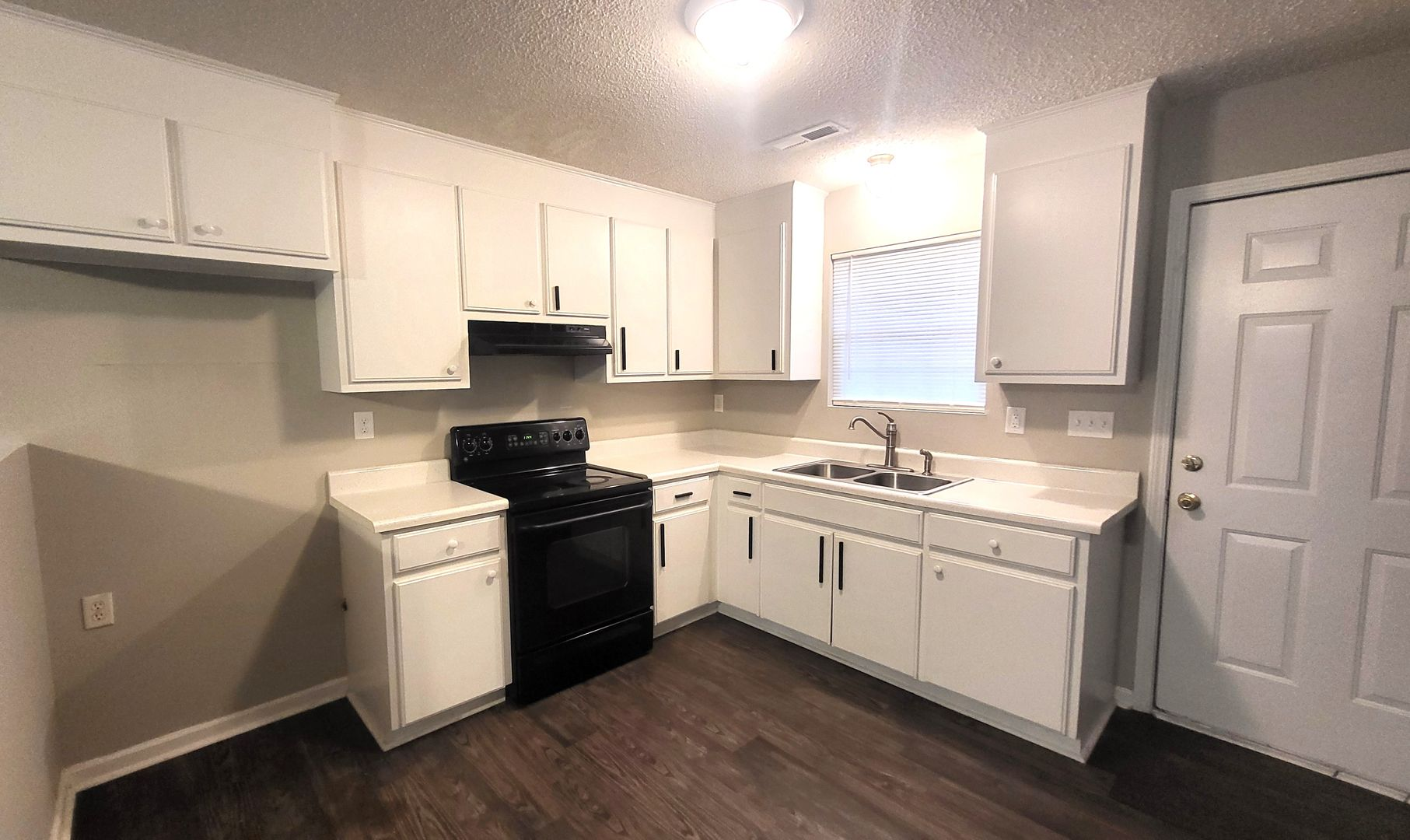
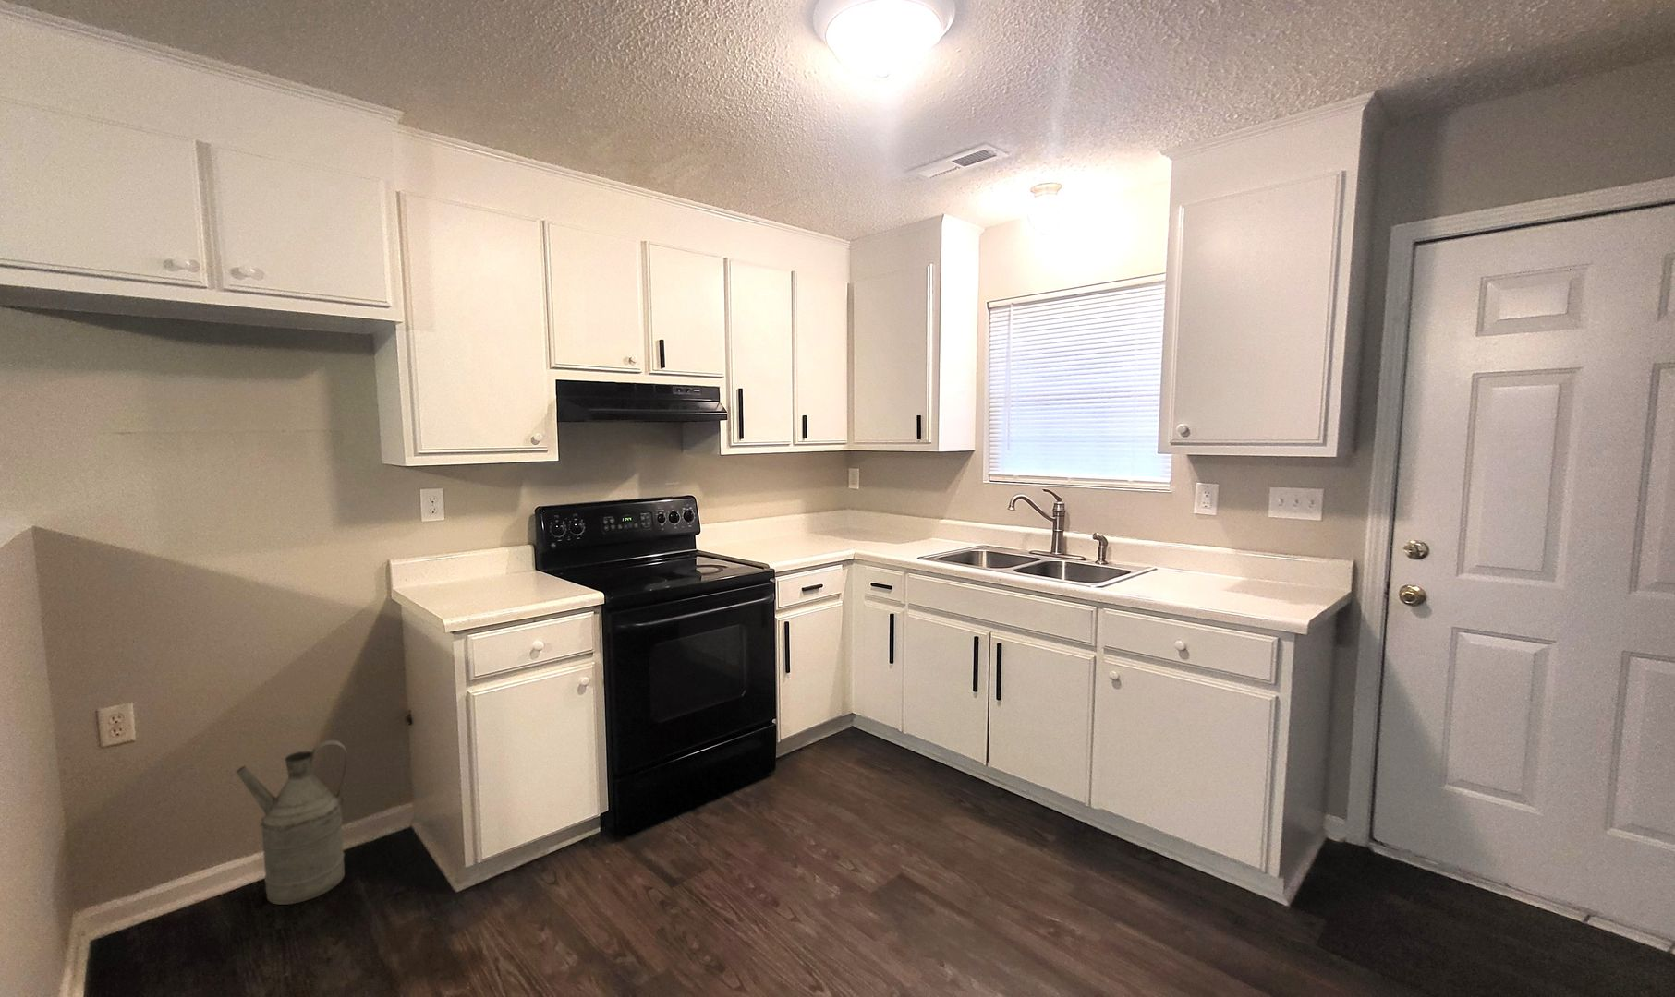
+ watering can [235,739,347,906]
